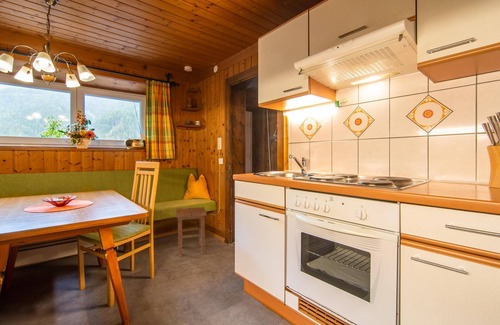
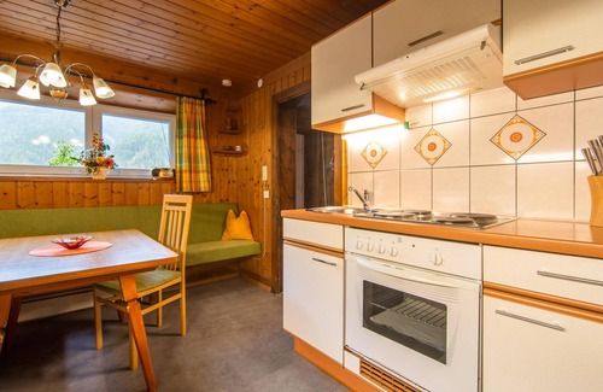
- stool [175,206,208,257]
